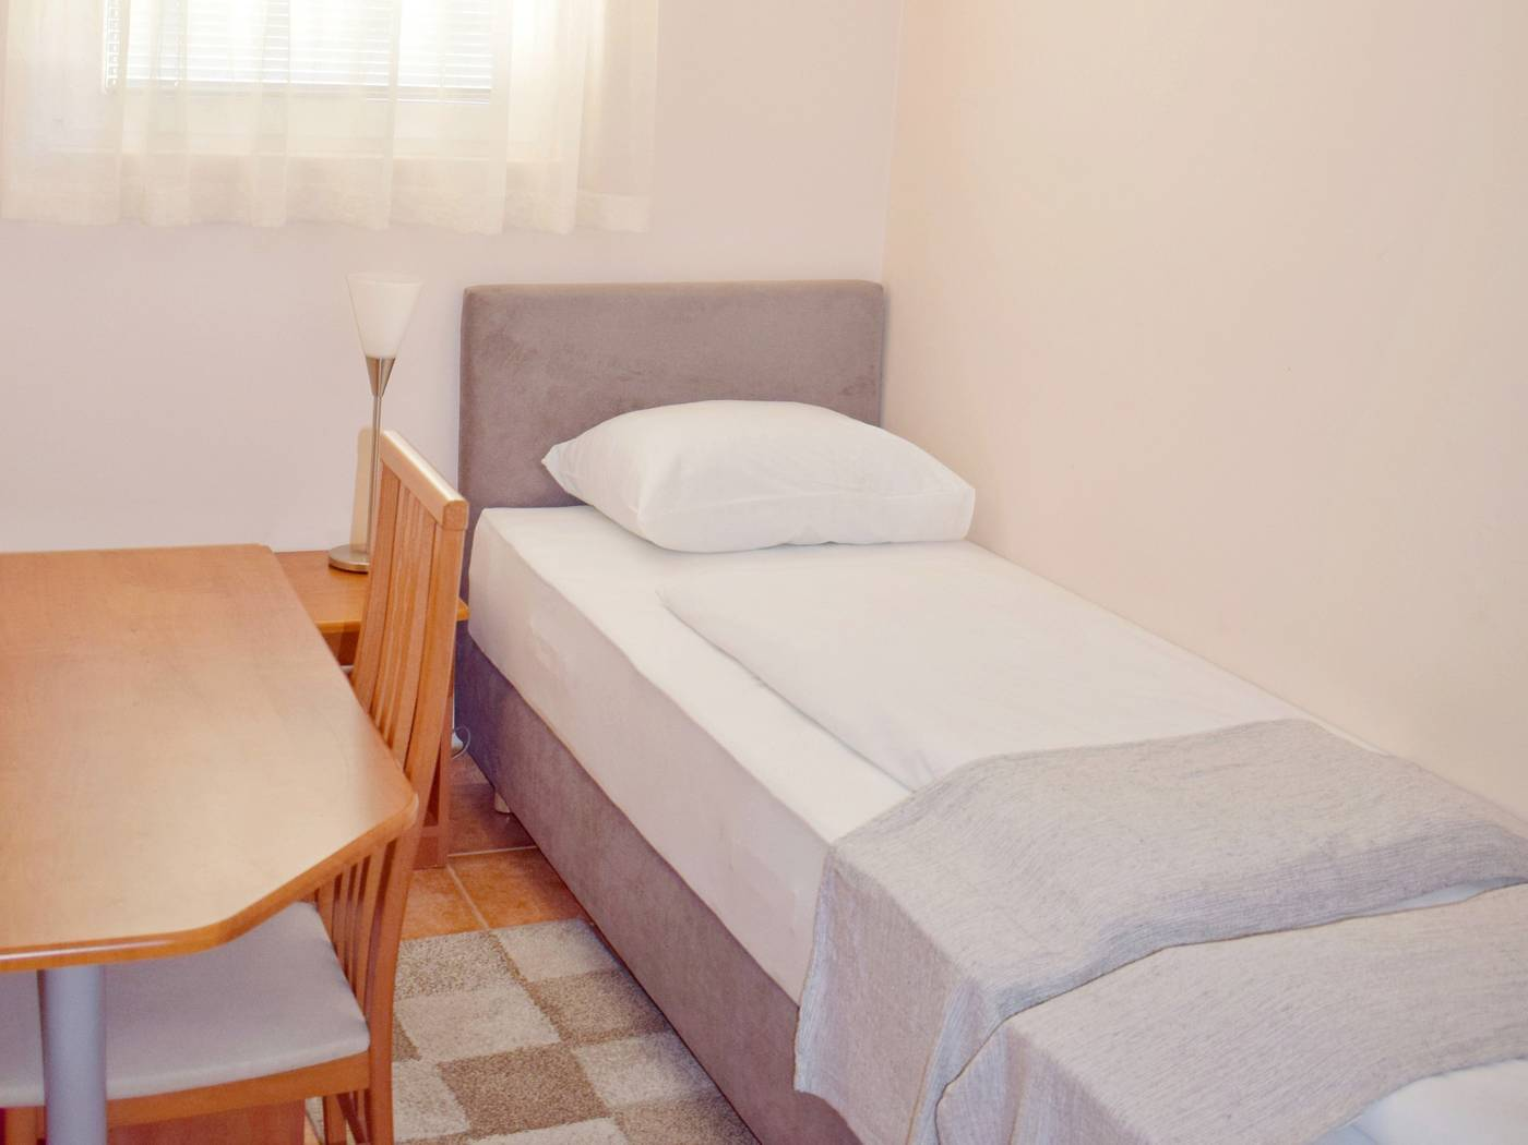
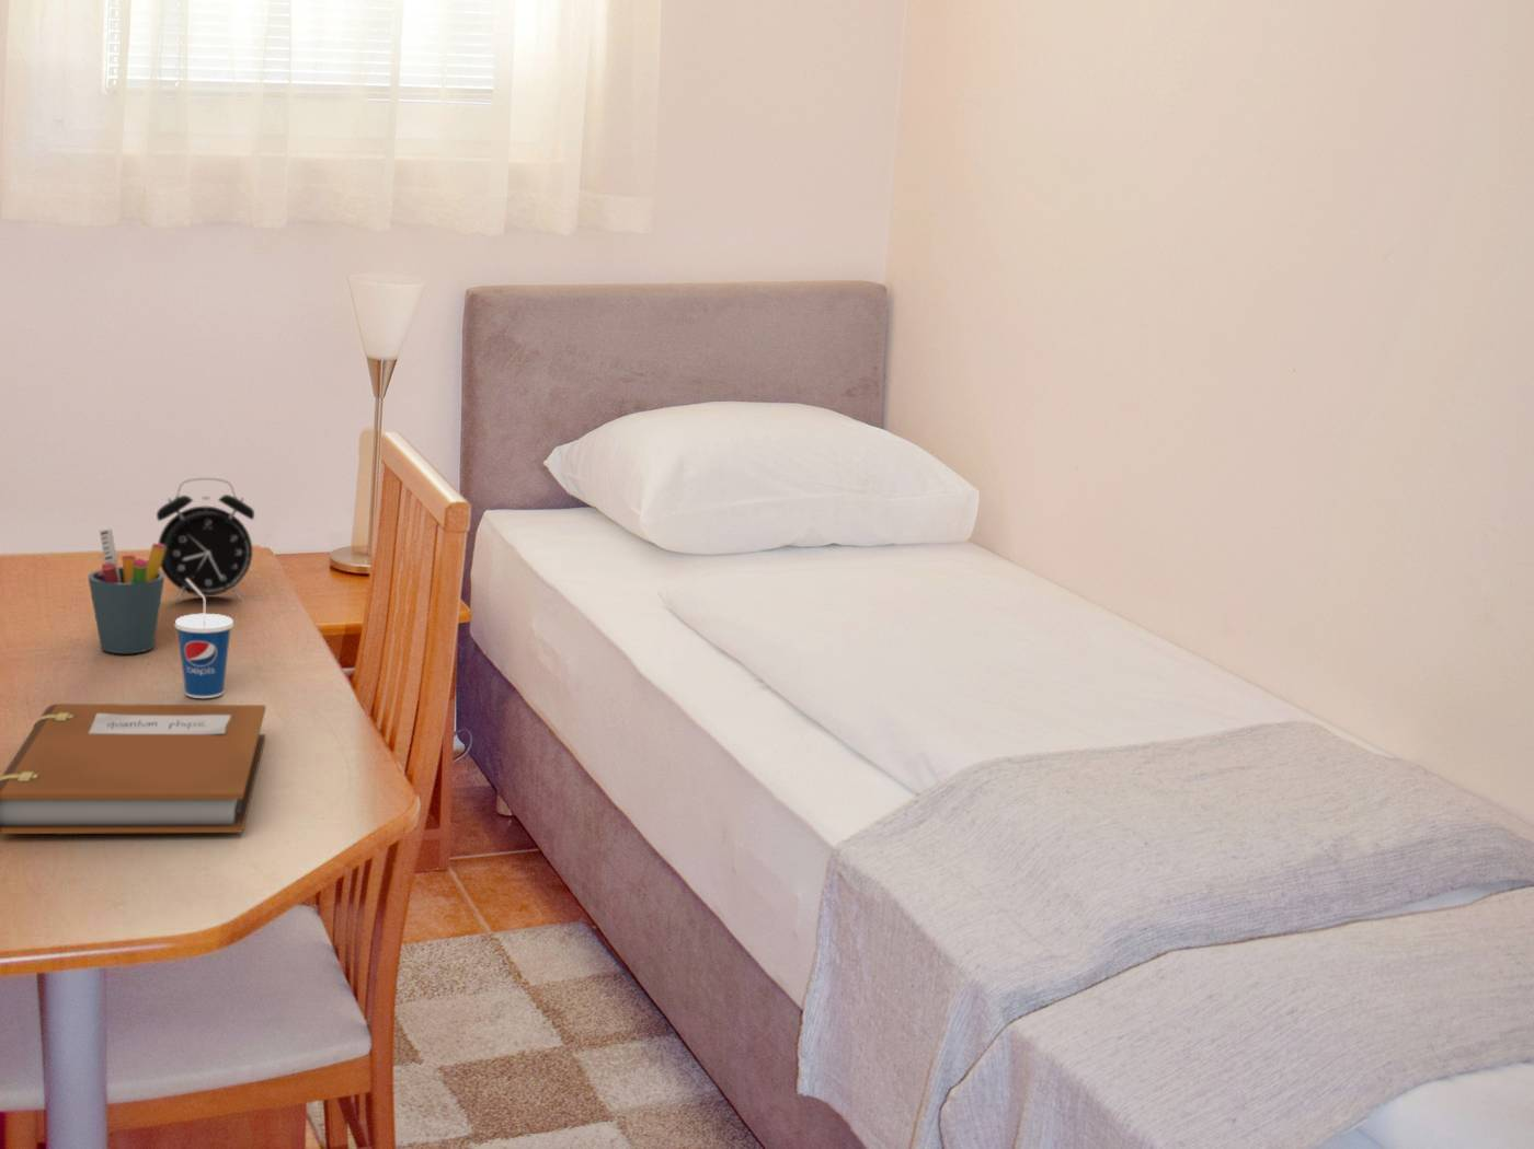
+ alarm clock [156,477,255,603]
+ pen holder [87,527,165,654]
+ cup [174,579,234,699]
+ notebook [0,702,266,835]
